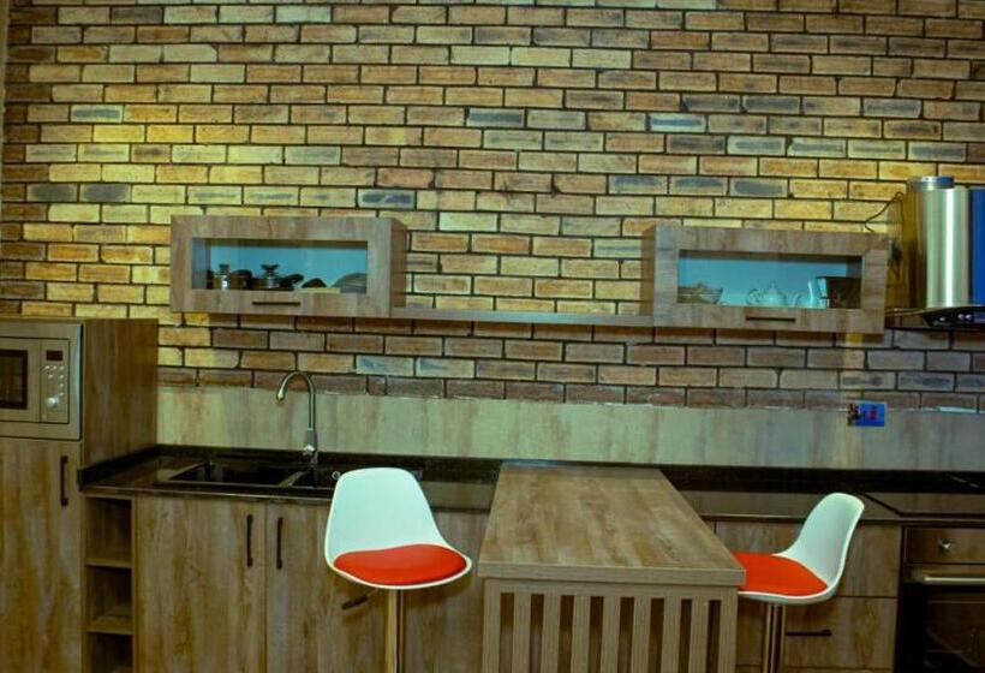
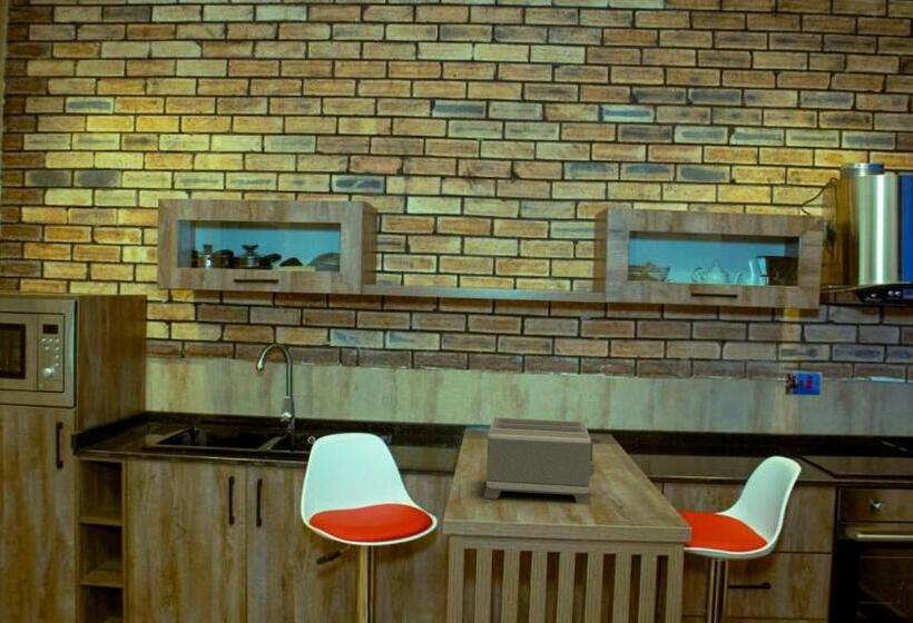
+ toaster [482,416,602,505]
